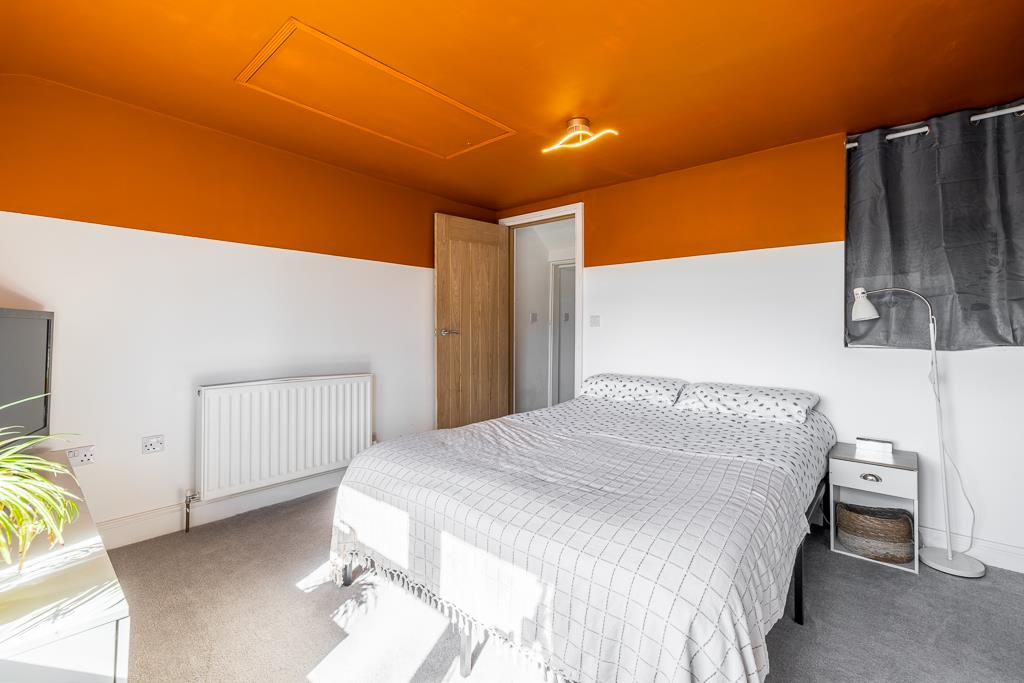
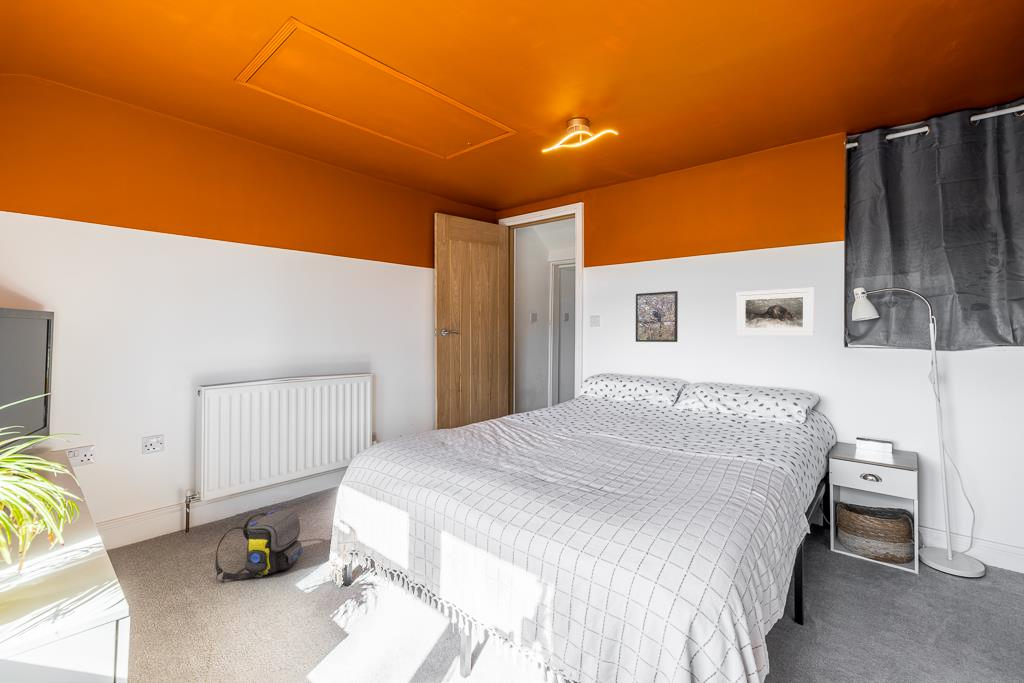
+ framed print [735,287,815,337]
+ shoulder bag [214,509,304,583]
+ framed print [635,290,679,343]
